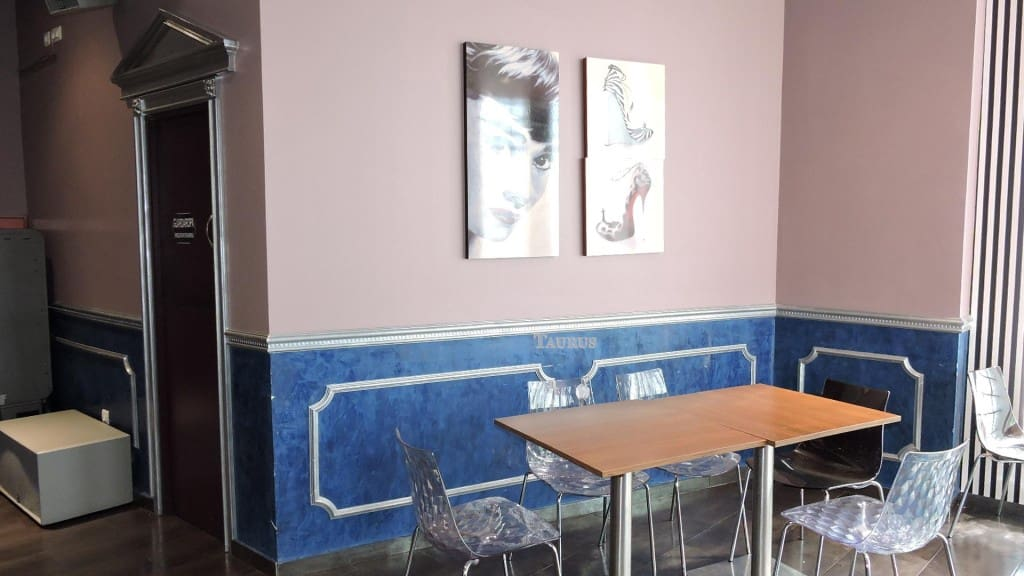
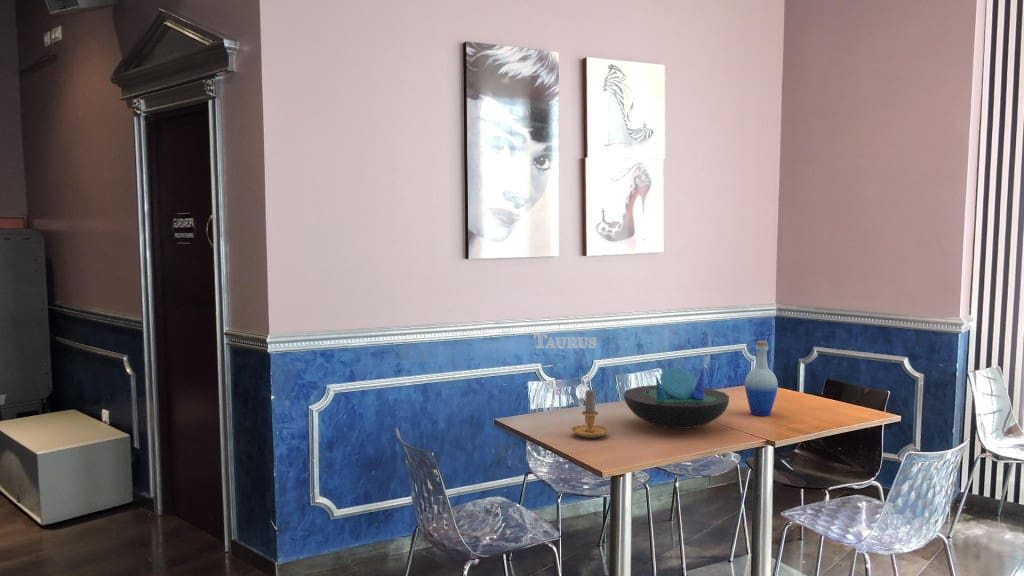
+ candle [570,389,610,439]
+ bottle [744,340,779,417]
+ decorative bowl [623,366,730,430]
